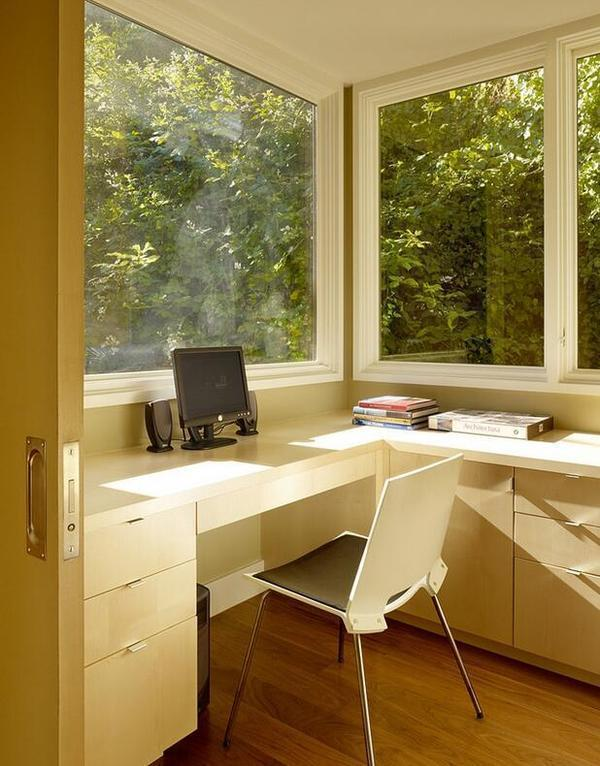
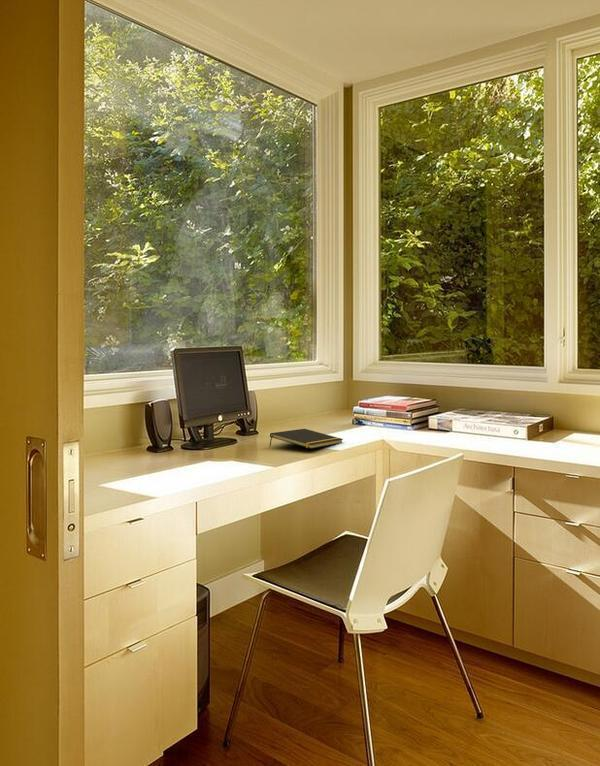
+ notepad [268,428,344,450]
